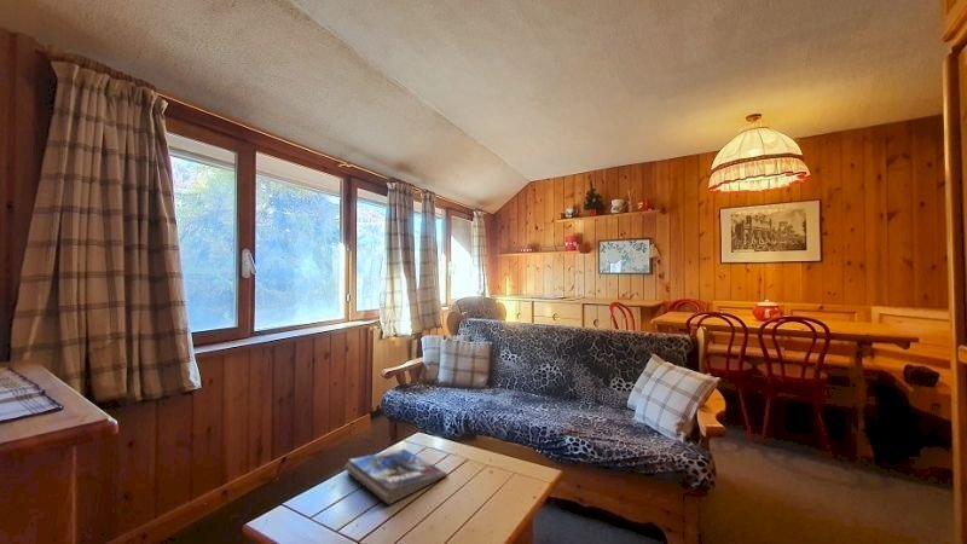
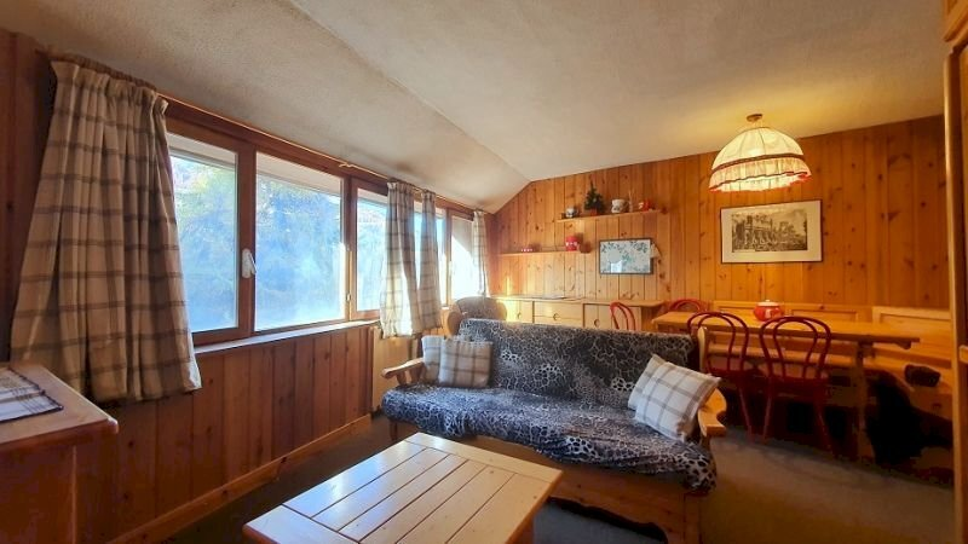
- magazine [343,447,448,507]
